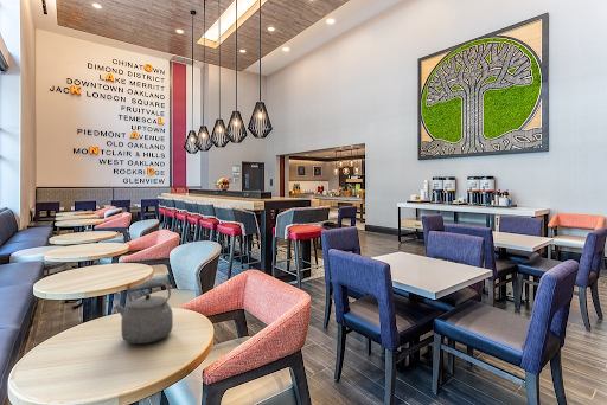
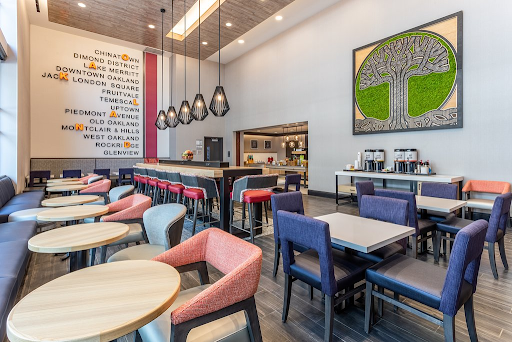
- tea kettle [113,279,174,345]
